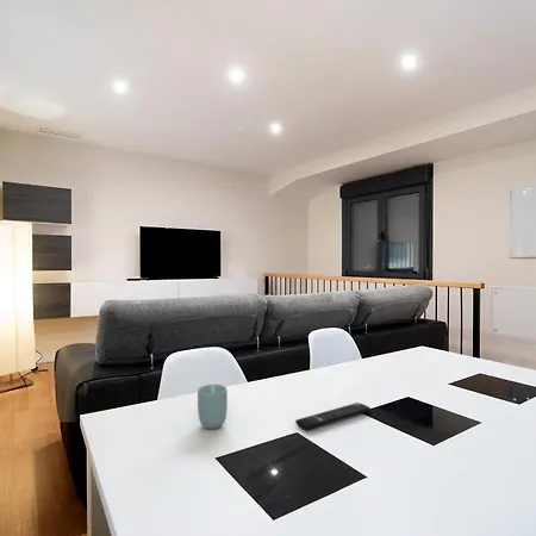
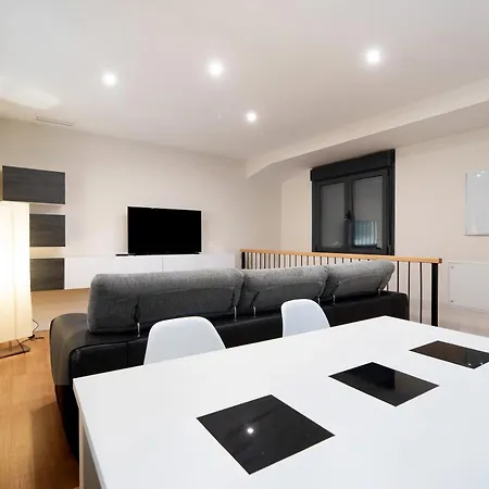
- cup [197,384,229,430]
- remote control [294,401,372,431]
